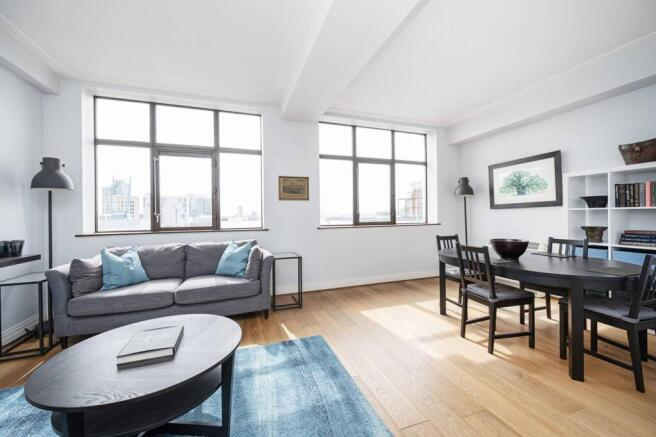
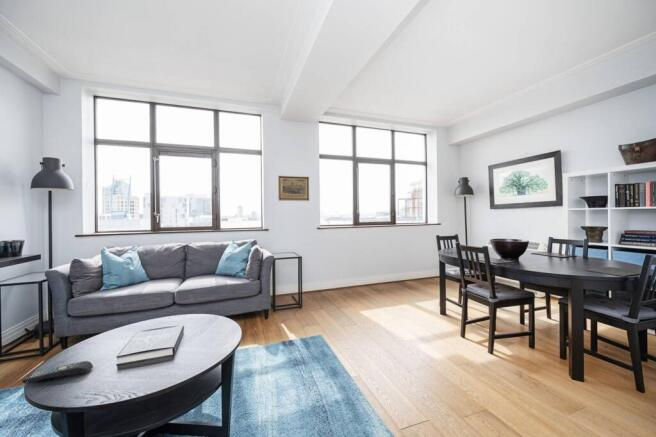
+ remote control [21,360,94,385]
